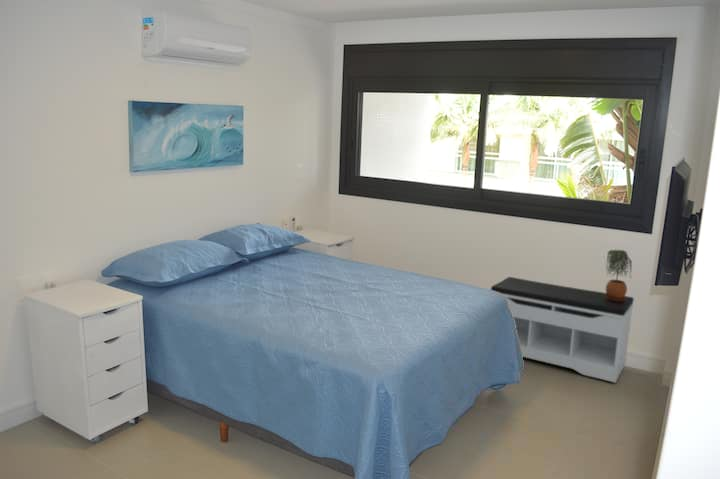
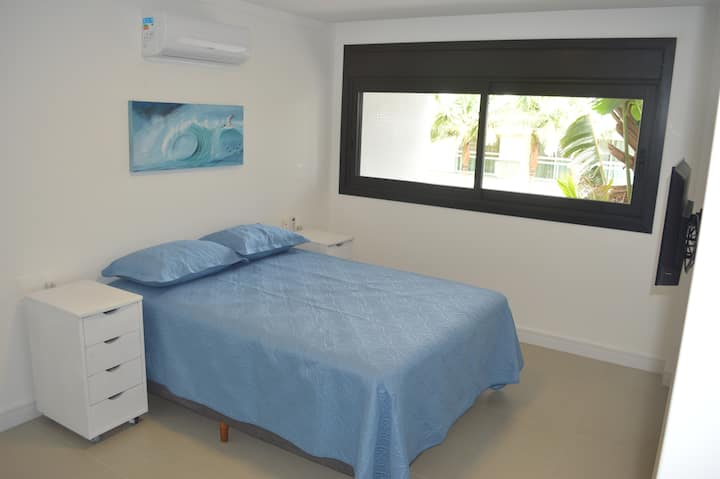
- bench [490,276,635,384]
- potted plant [604,249,633,301]
